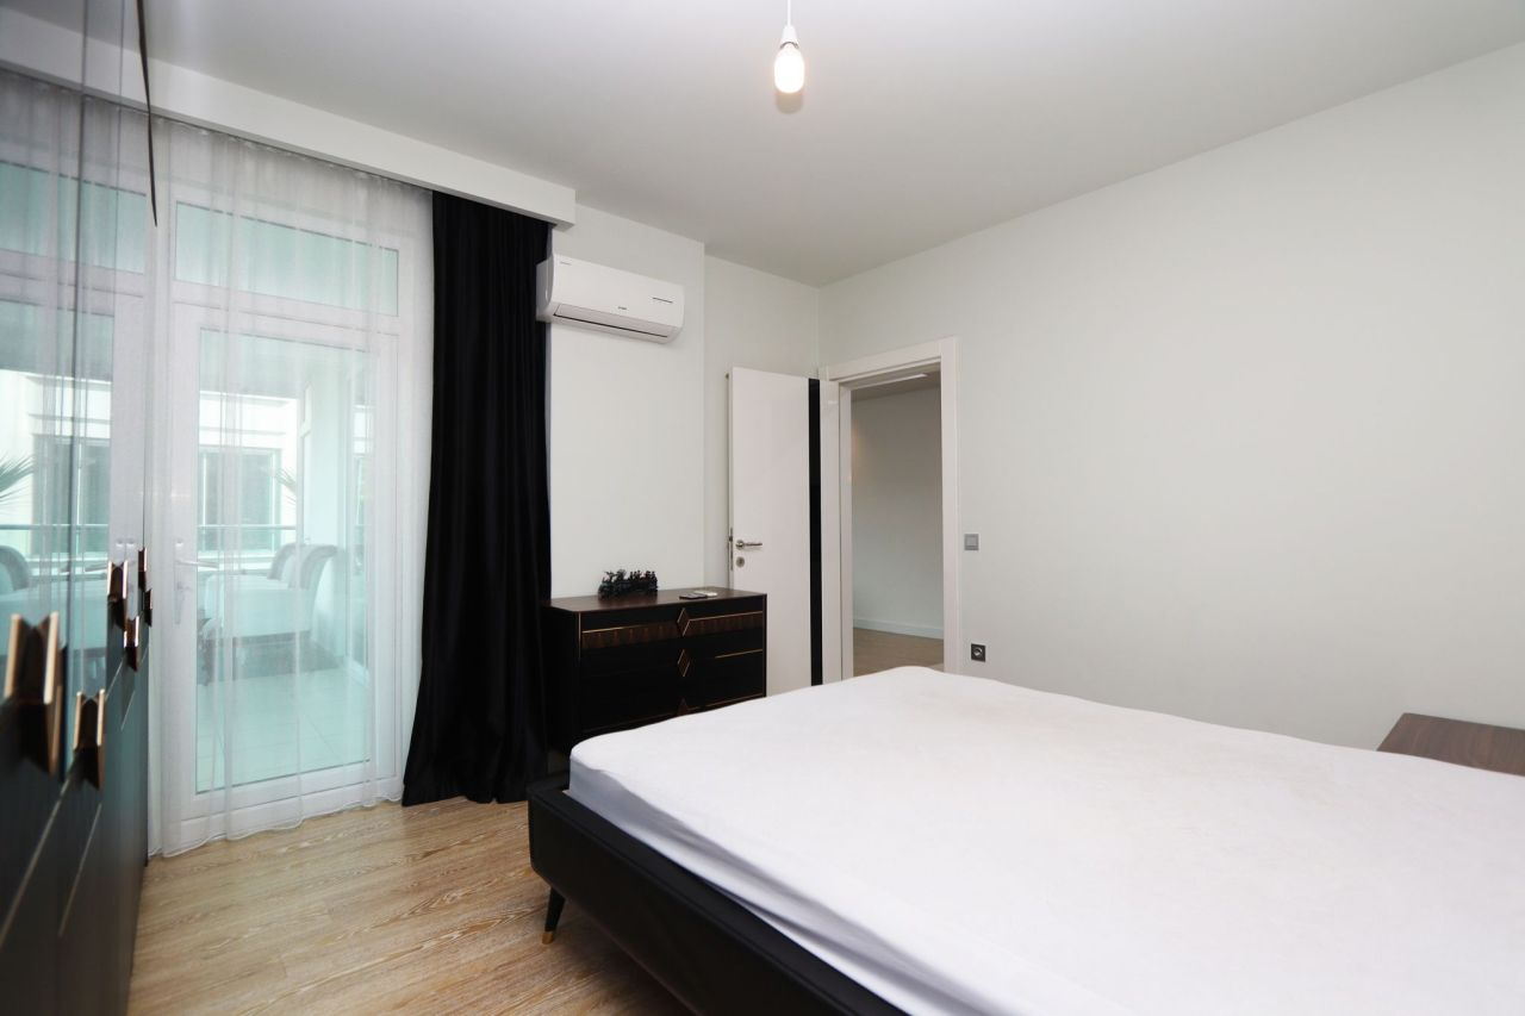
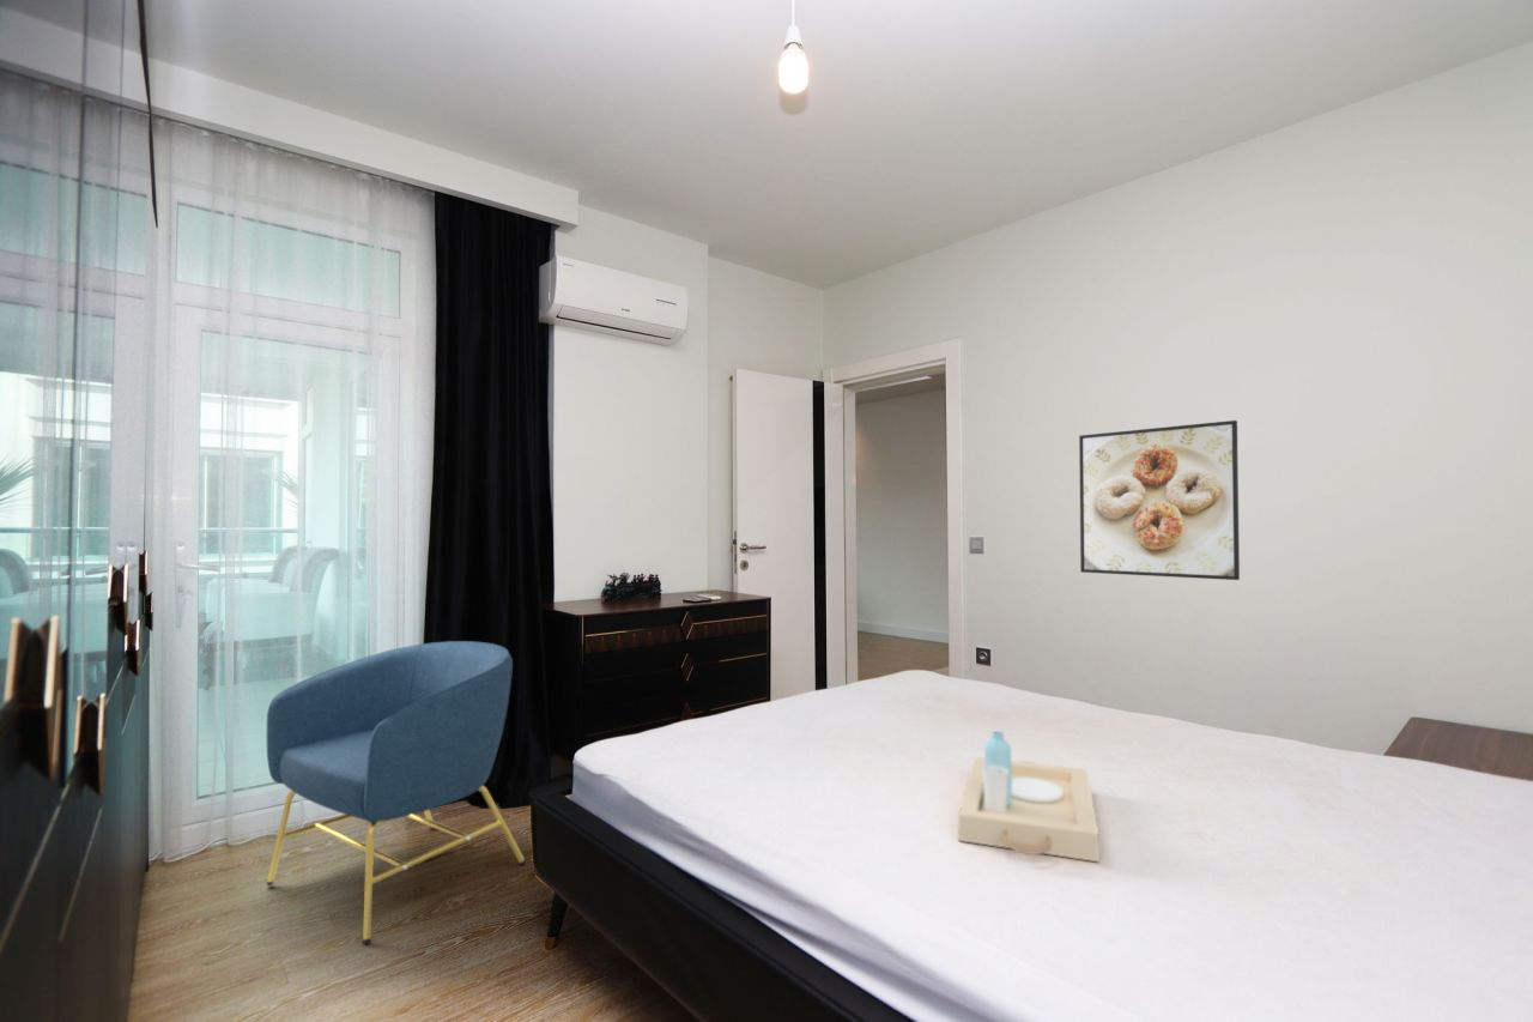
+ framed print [1078,419,1241,581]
+ armchair [266,640,527,945]
+ serving tray [957,730,1101,864]
